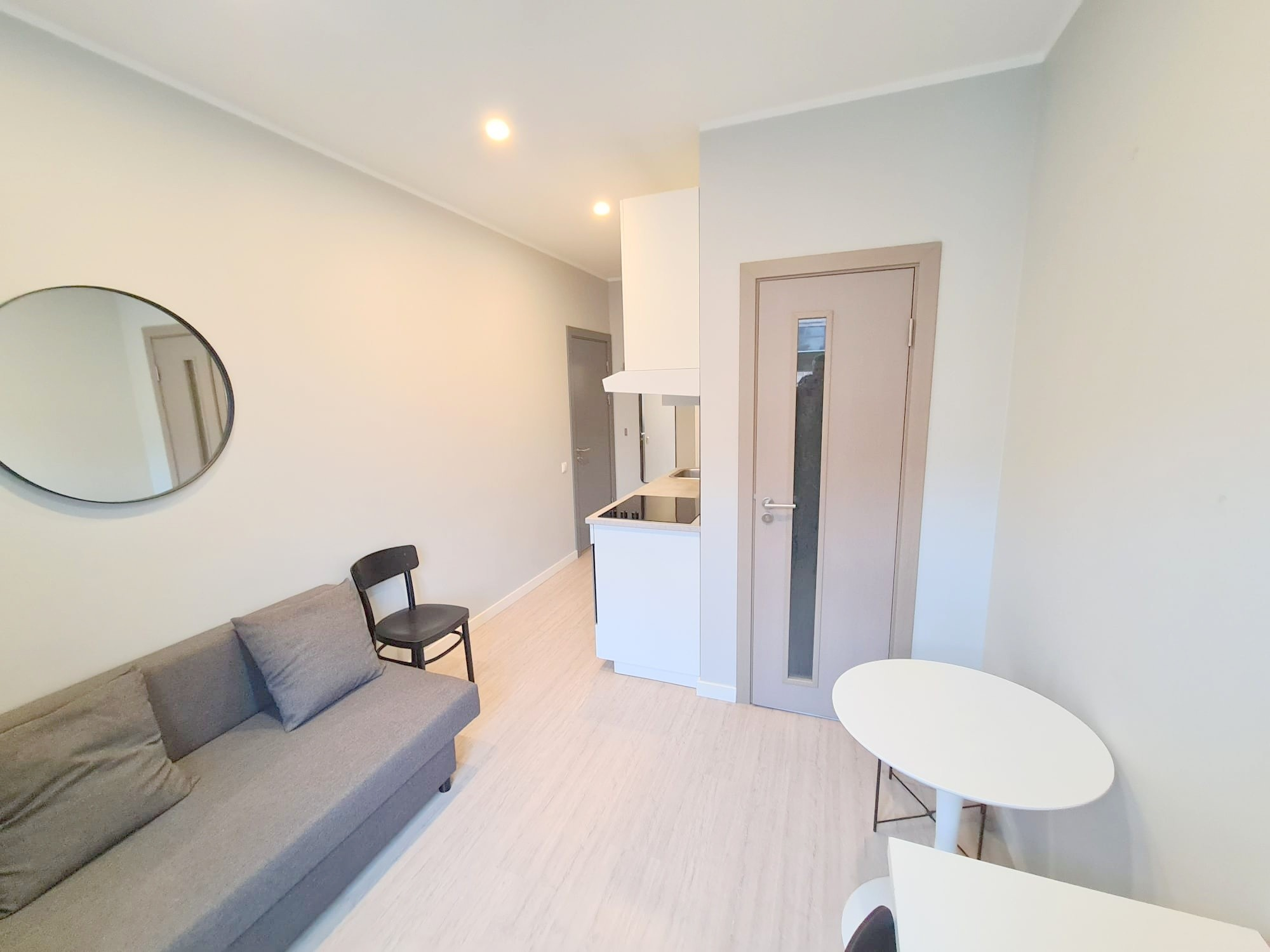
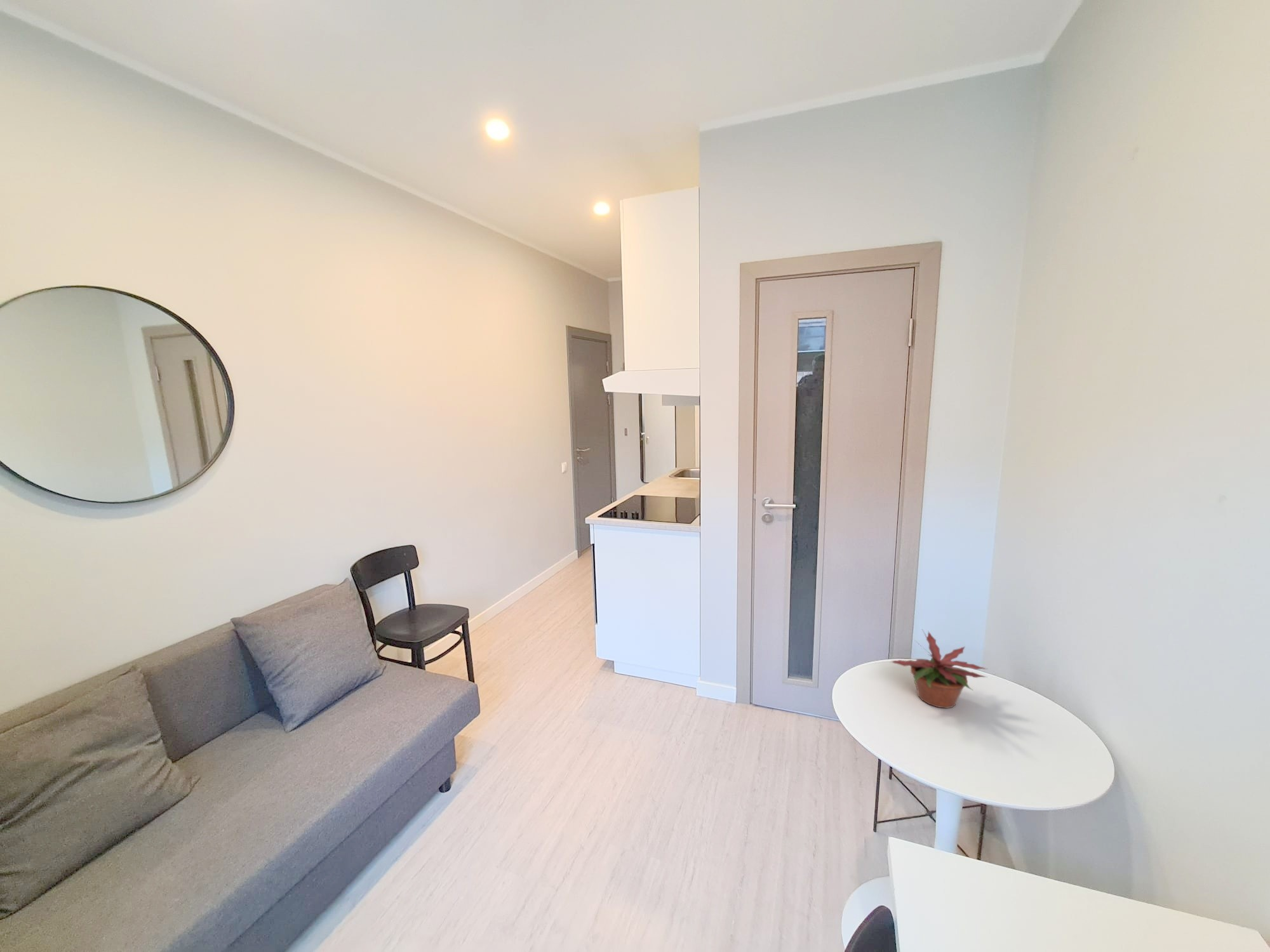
+ potted plant [890,630,987,709]
